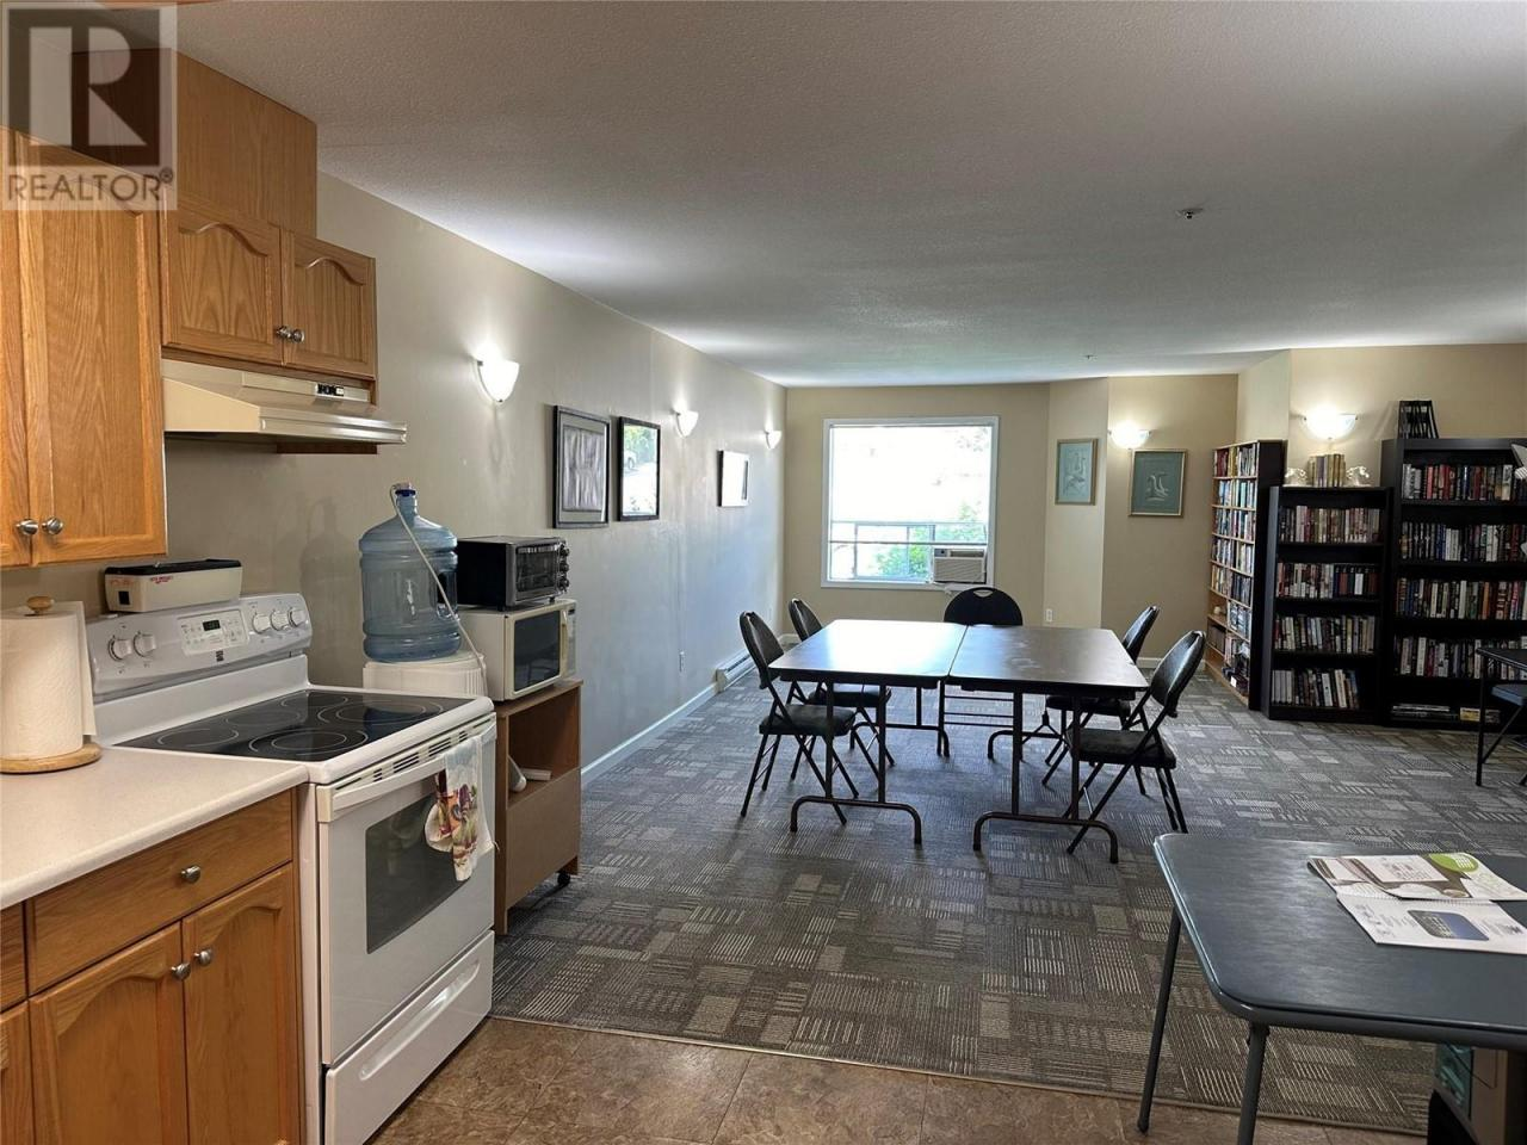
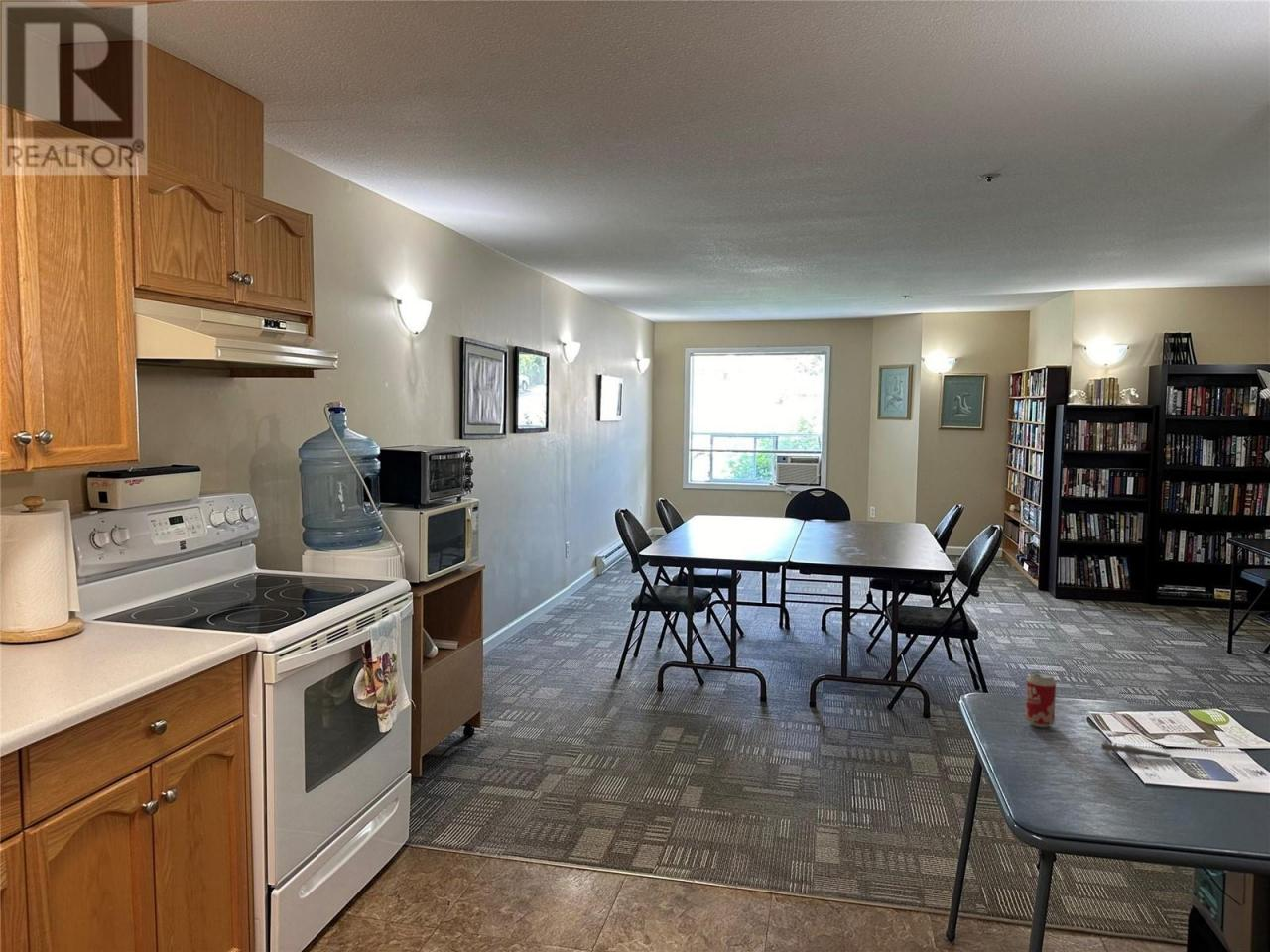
+ pen [1100,739,1174,759]
+ beverage can [1024,671,1057,728]
